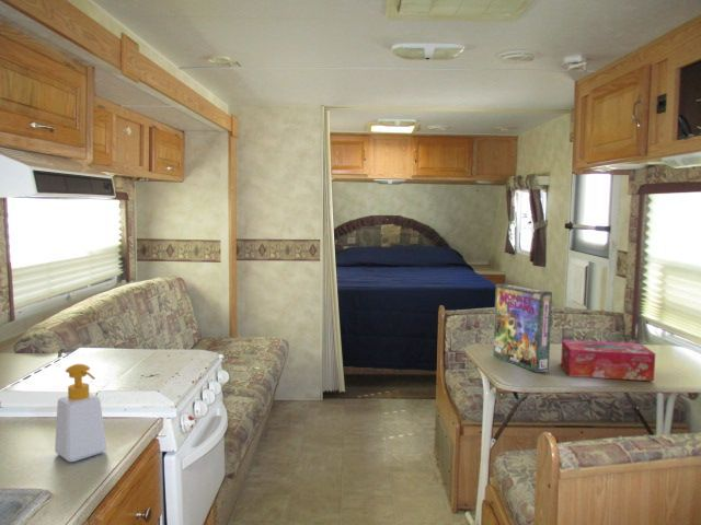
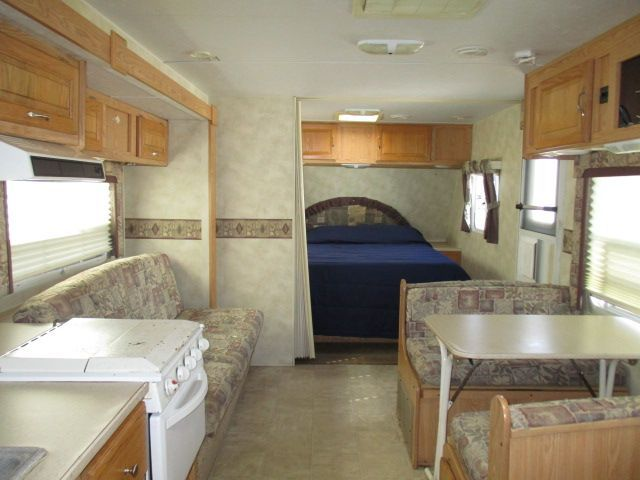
- game box [492,283,553,374]
- soap bottle [54,363,107,463]
- tissue box [560,339,657,382]
